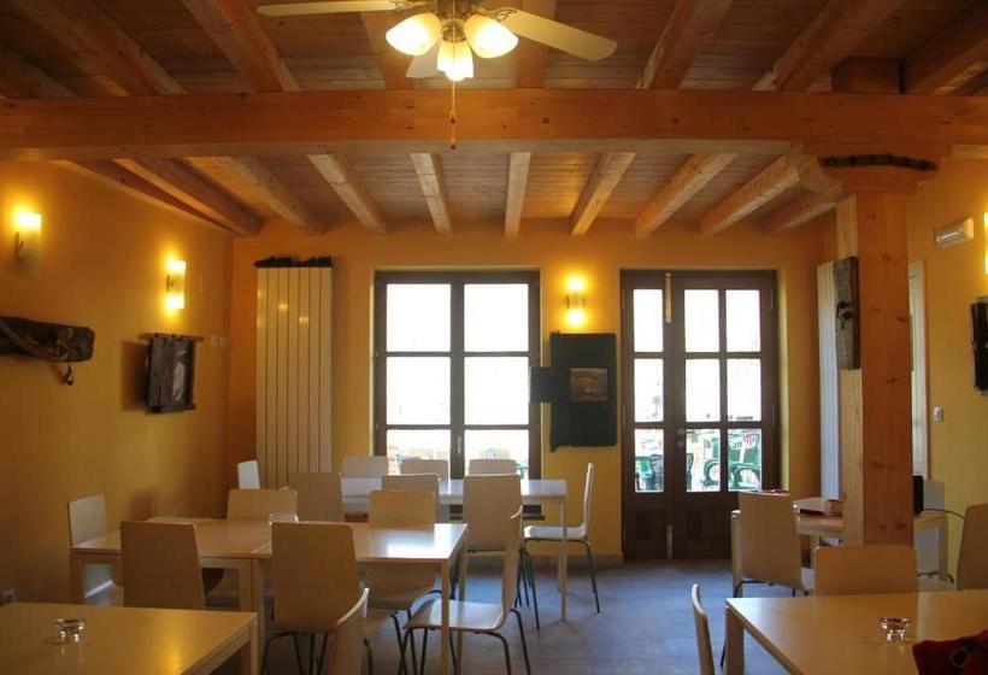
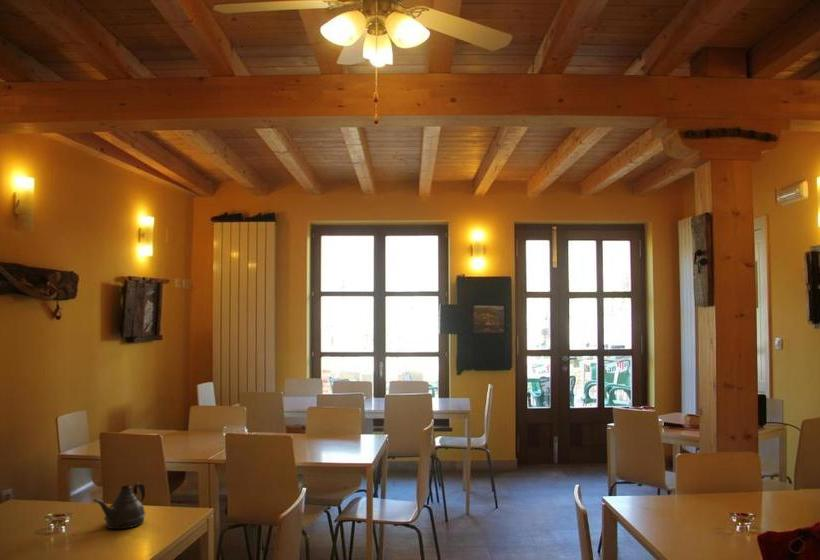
+ teapot [92,482,147,530]
